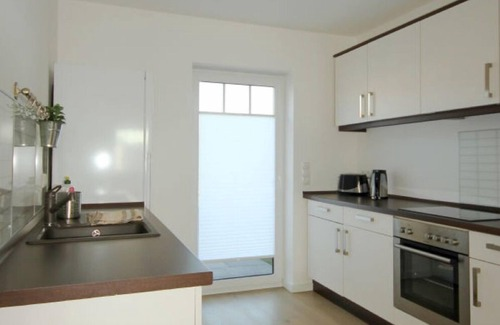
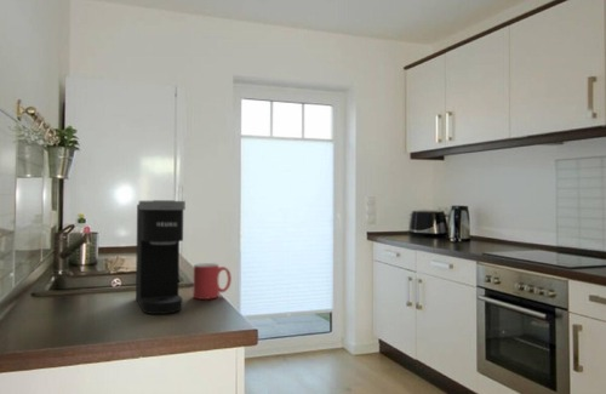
+ mug [193,262,233,301]
+ coffee maker [135,199,187,315]
